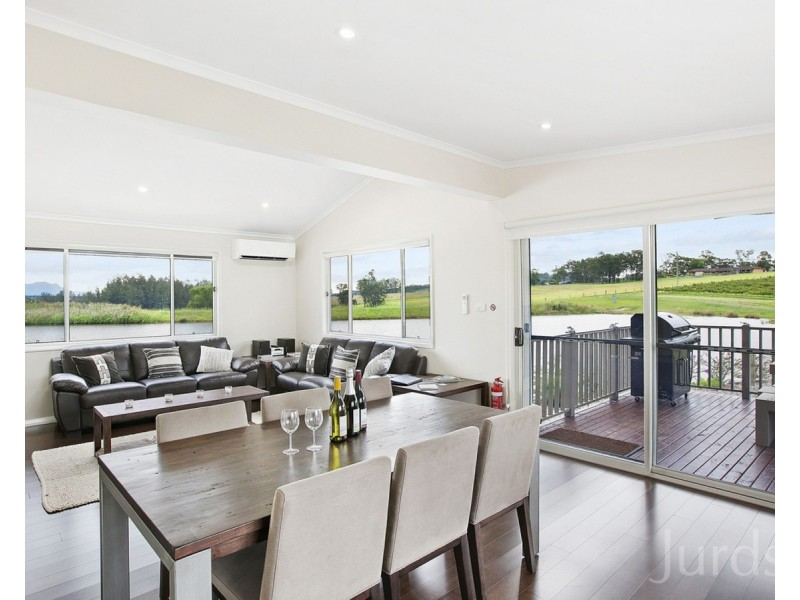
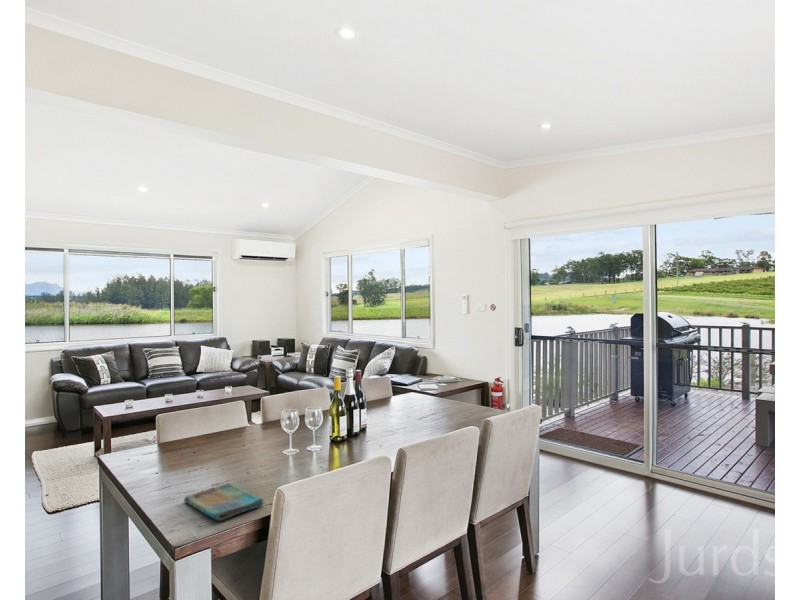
+ dish towel [183,482,265,521]
